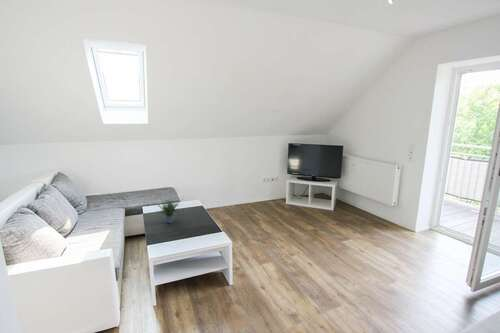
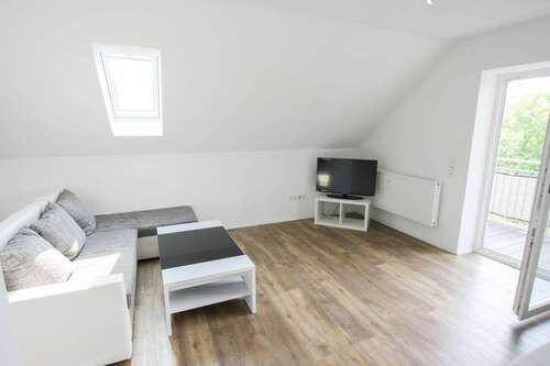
- potted plant [150,191,184,224]
